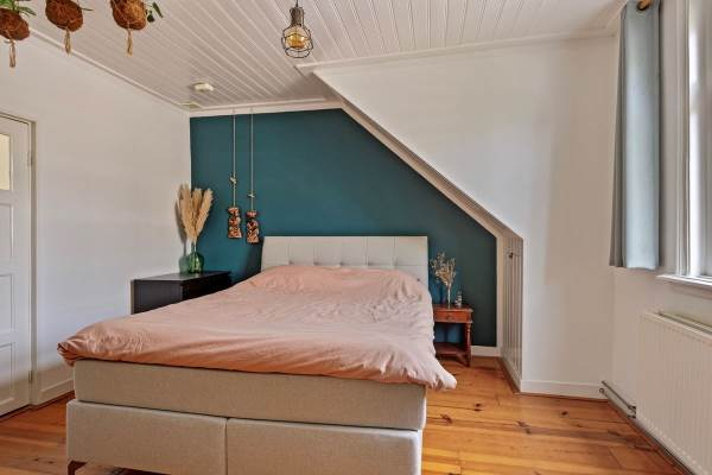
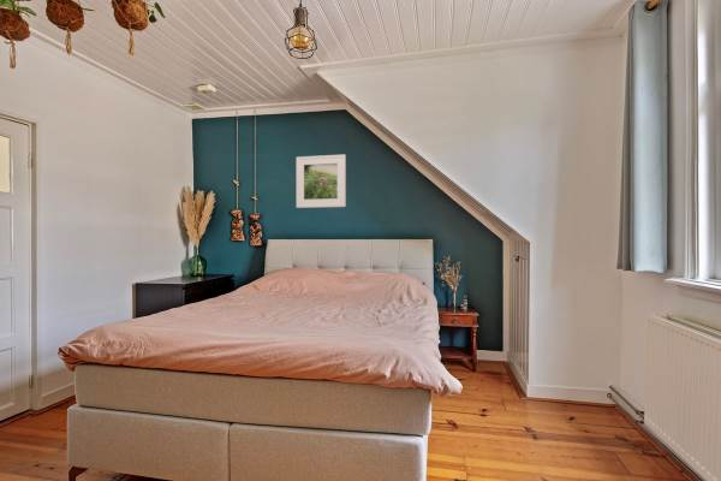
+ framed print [296,154,347,209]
